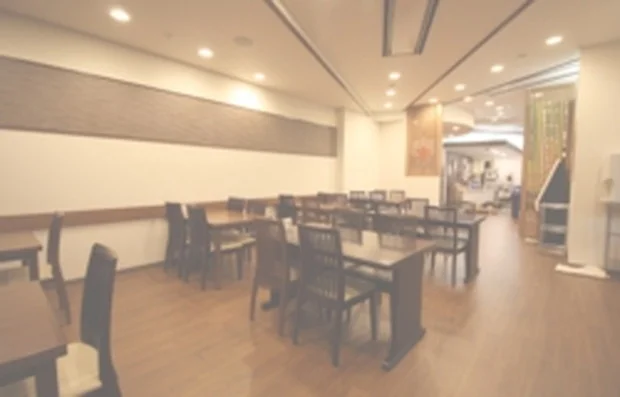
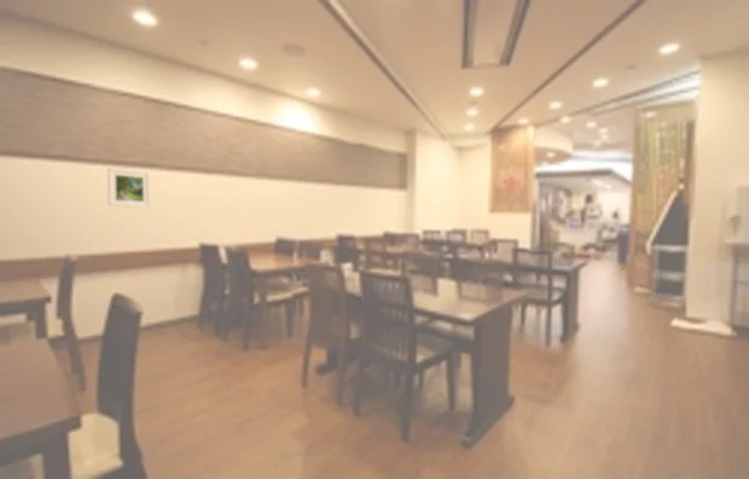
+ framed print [106,167,151,209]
